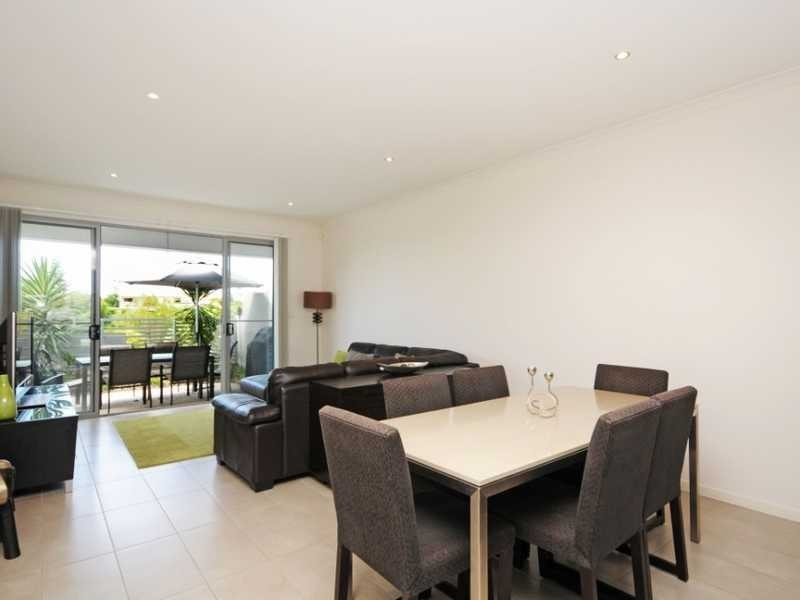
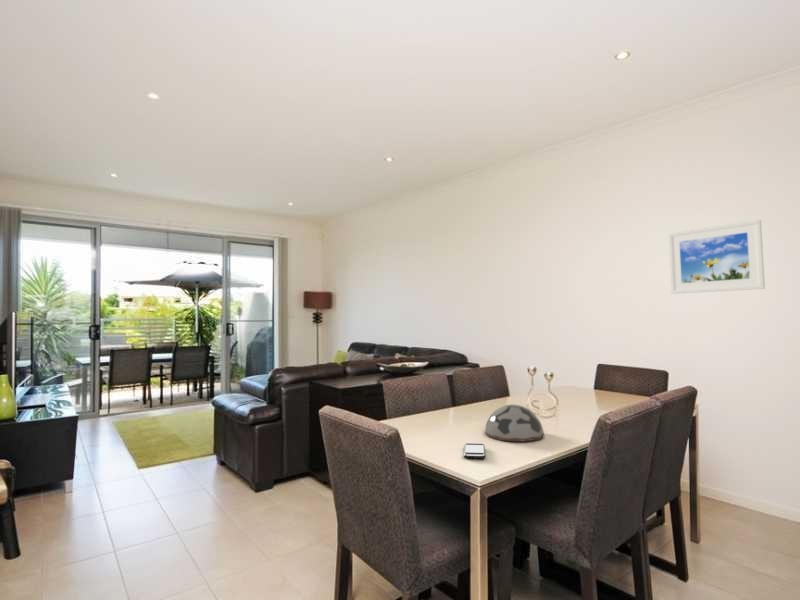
+ decorative bowl [484,403,545,442]
+ smartphone [463,442,487,460]
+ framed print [667,219,766,295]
